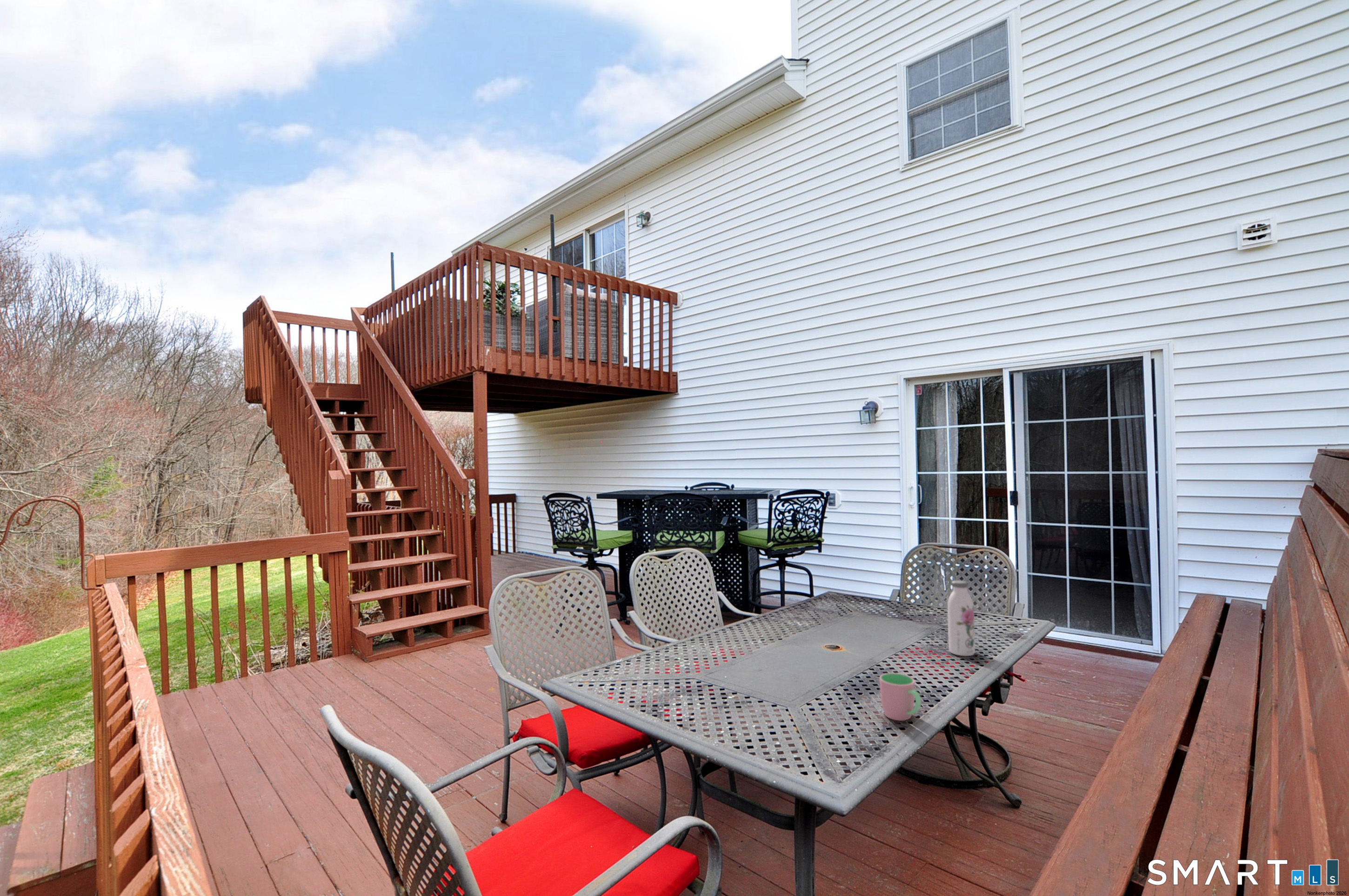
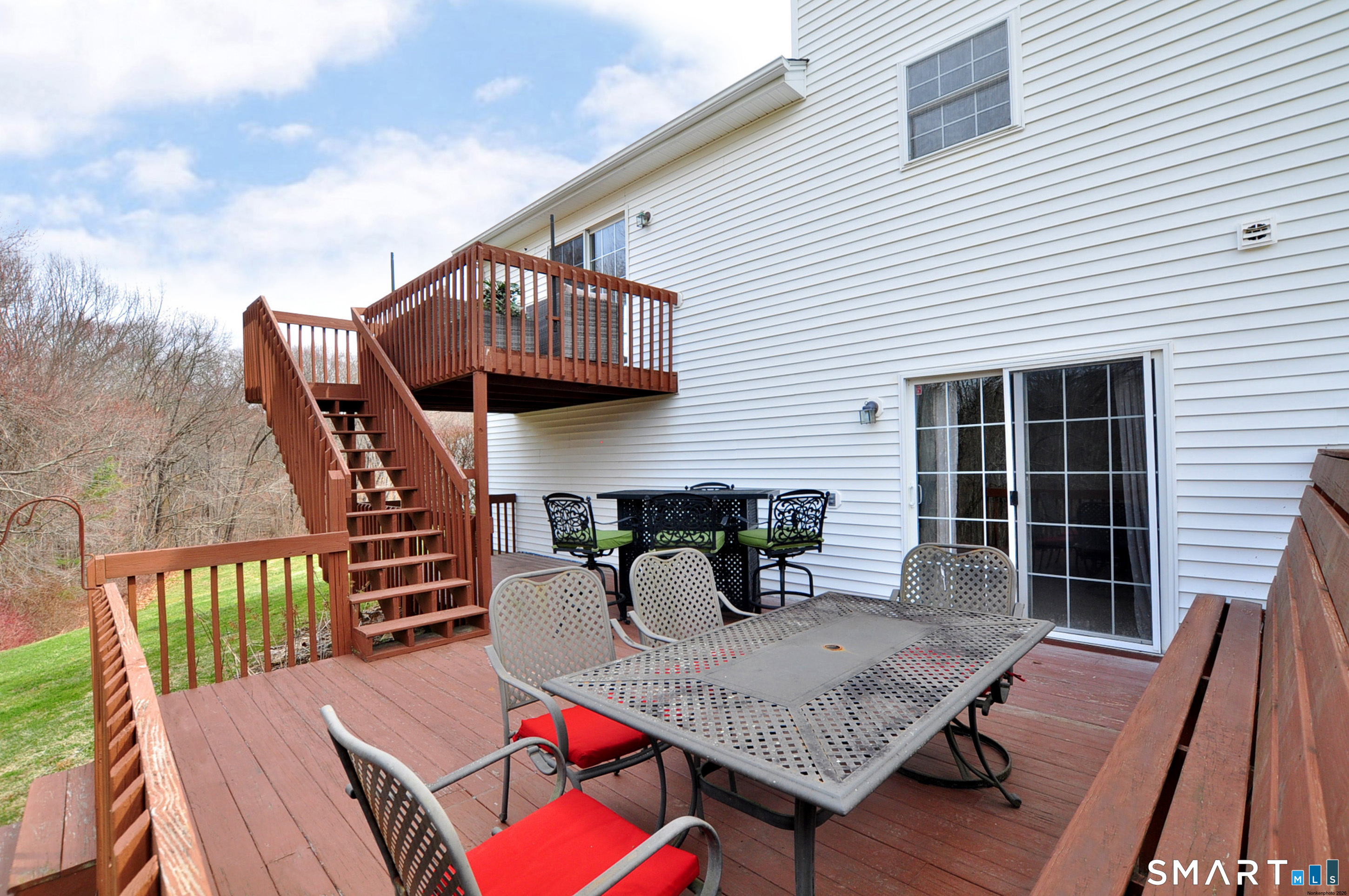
- cup [879,673,922,721]
- water bottle [947,580,975,656]
